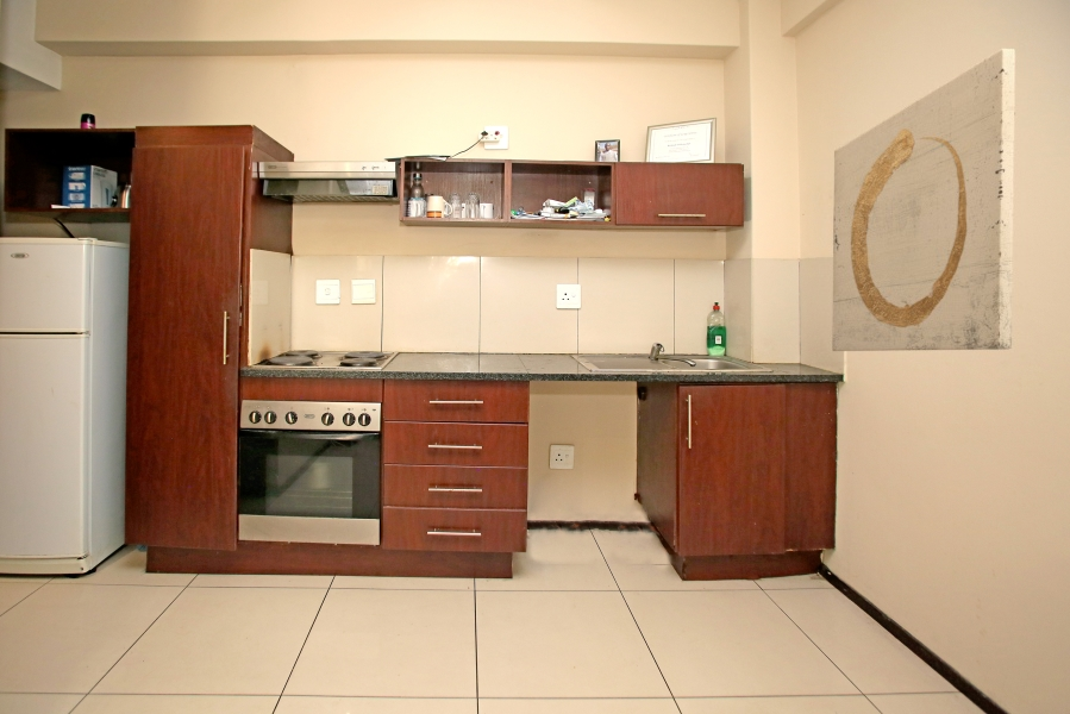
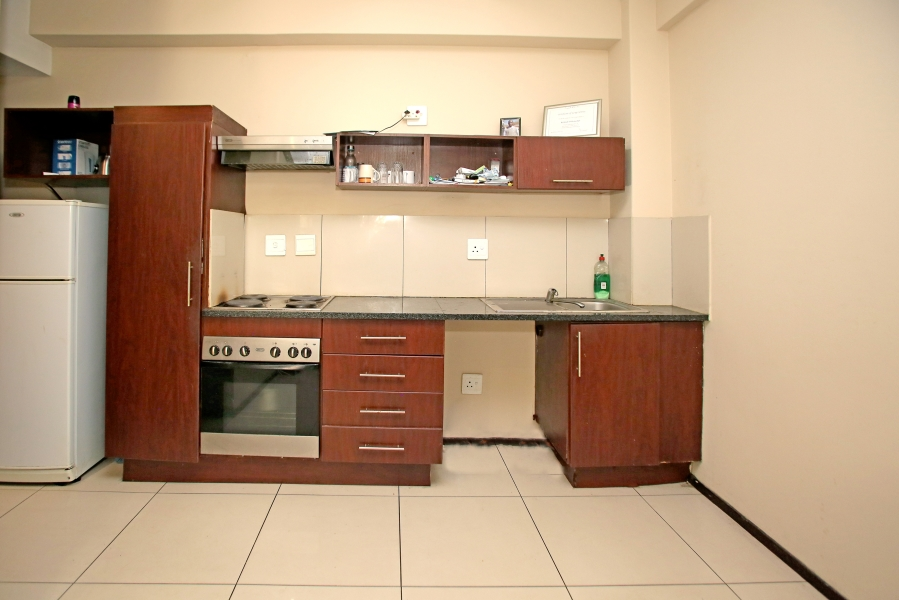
- wall art [831,48,1016,352]
